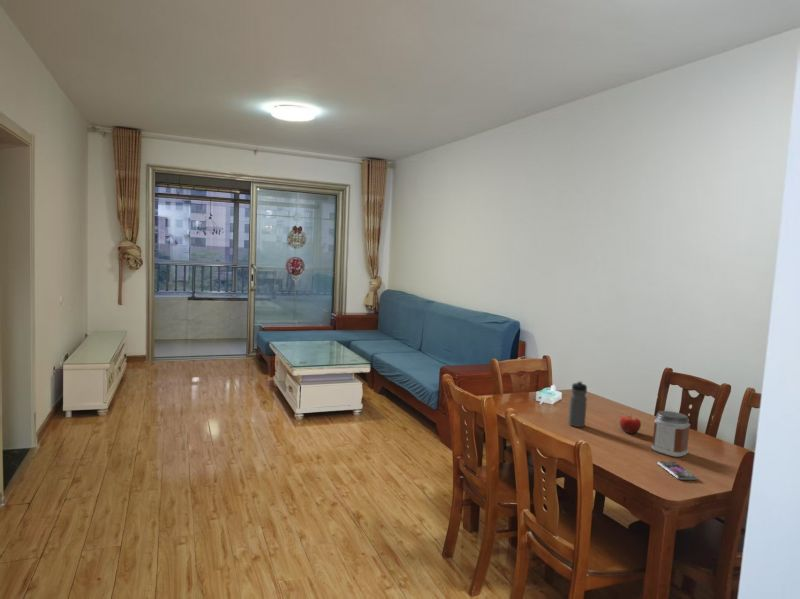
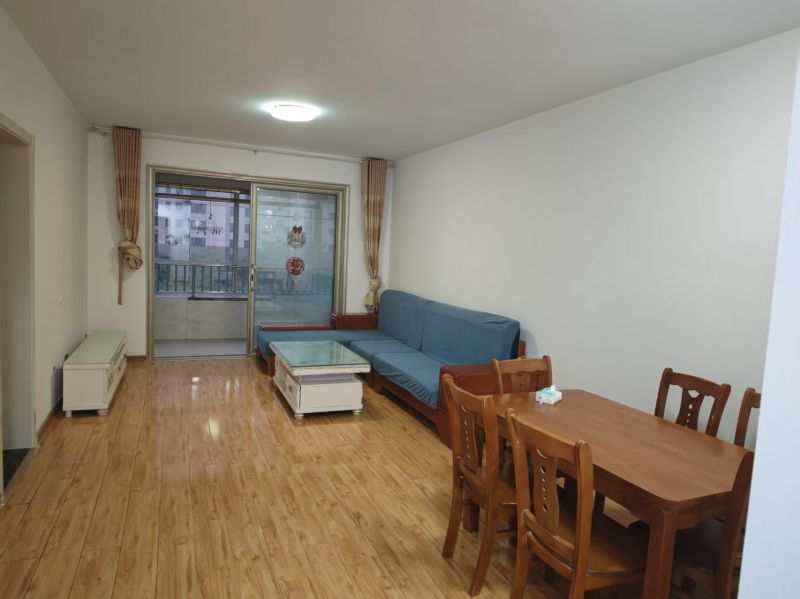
- water bottle [567,380,588,428]
- smartphone [656,460,699,481]
- jar [651,410,691,458]
- fruit [619,413,642,434]
